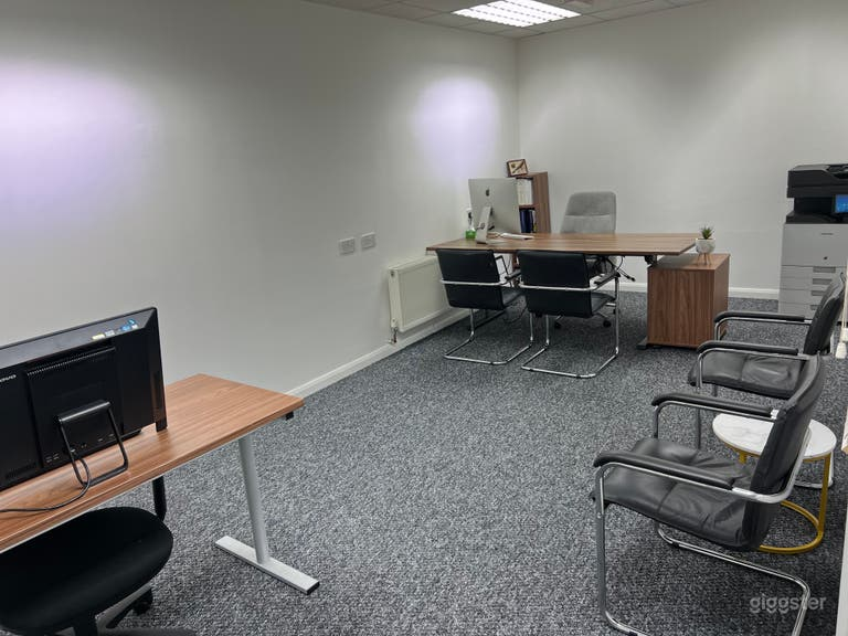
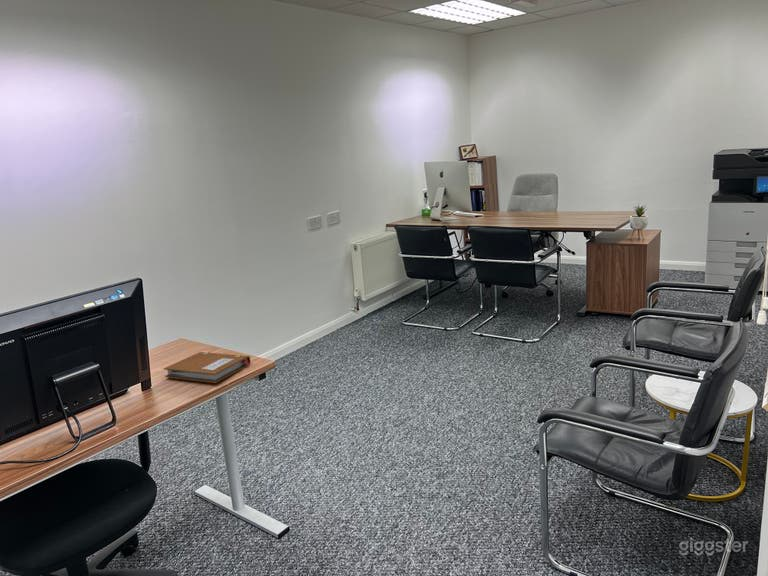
+ notebook [163,351,251,384]
